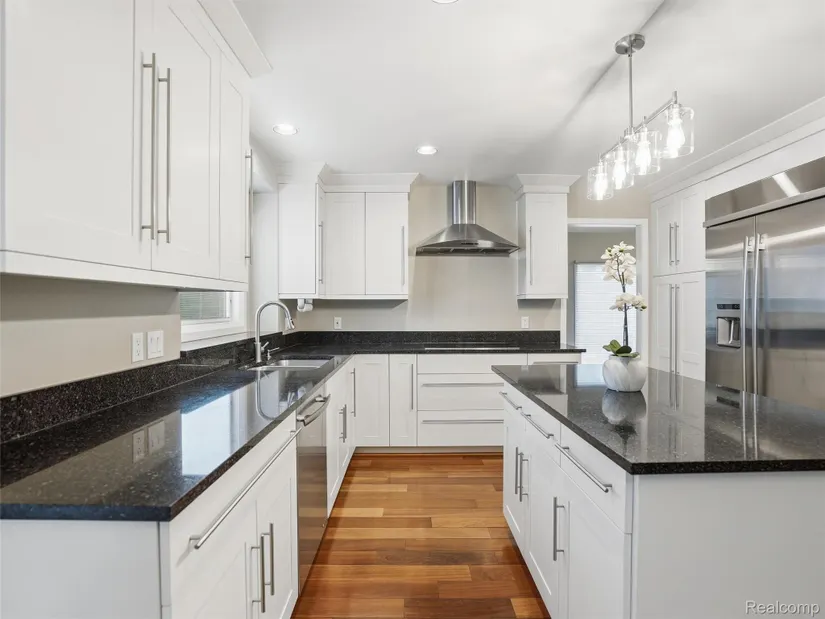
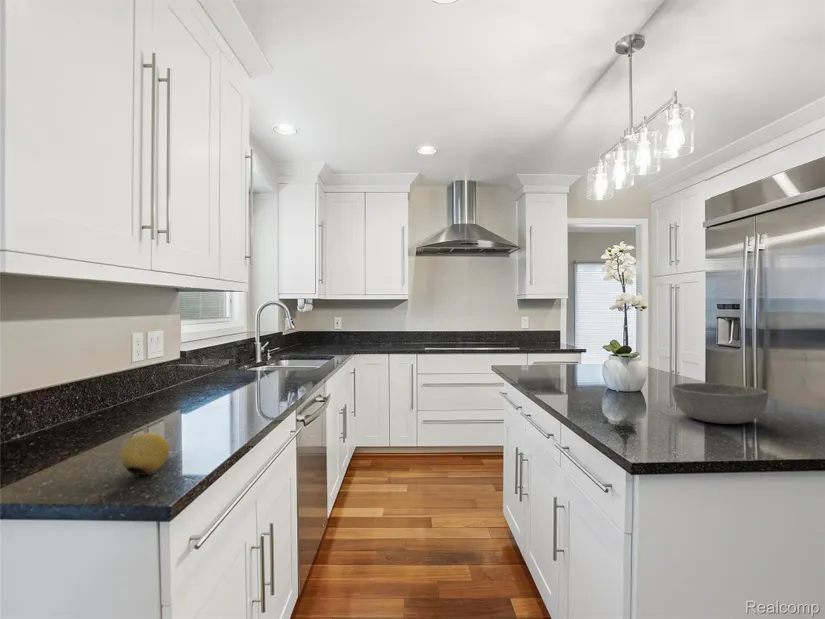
+ fruit [120,432,170,477]
+ bowl [671,382,769,425]
